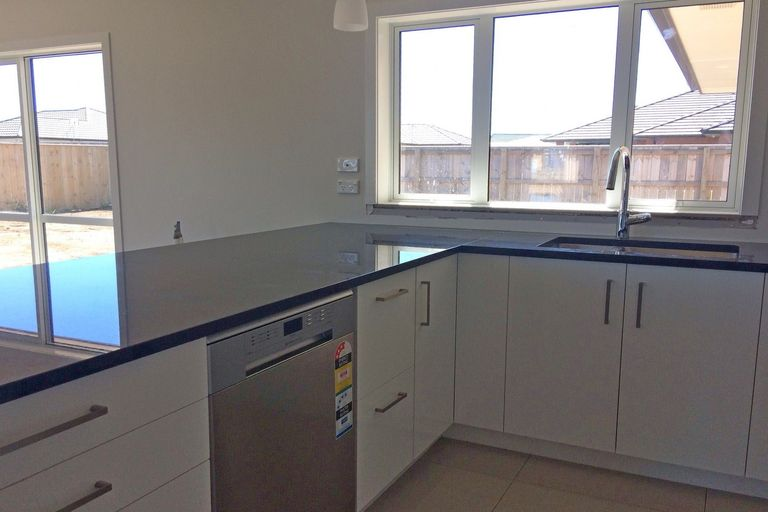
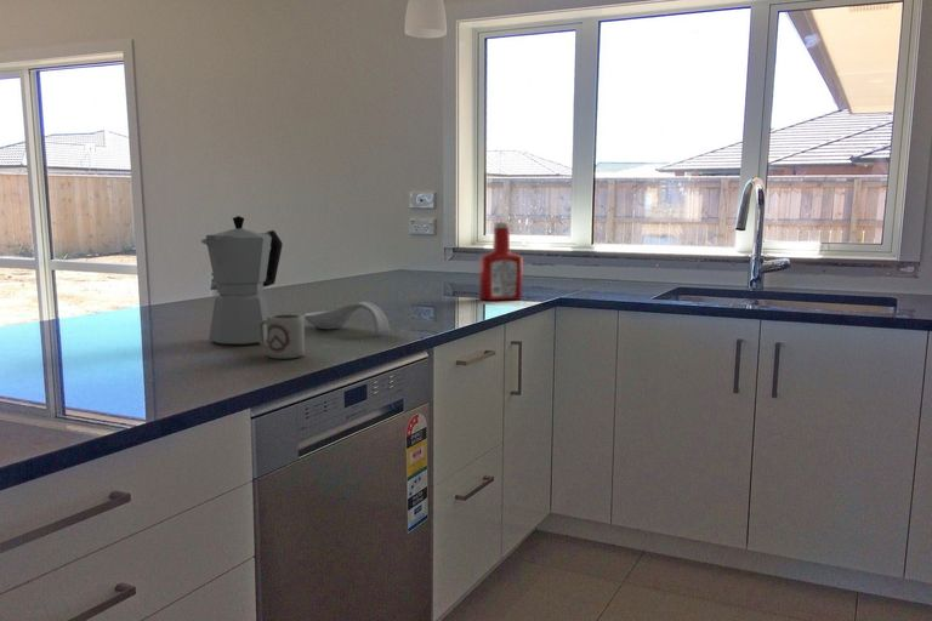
+ spoon rest [303,301,391,335]
+ soap bottle [478,221,524,301]
+ moka pot [200,215,284,346]
+ cup [258,313,306,360]
